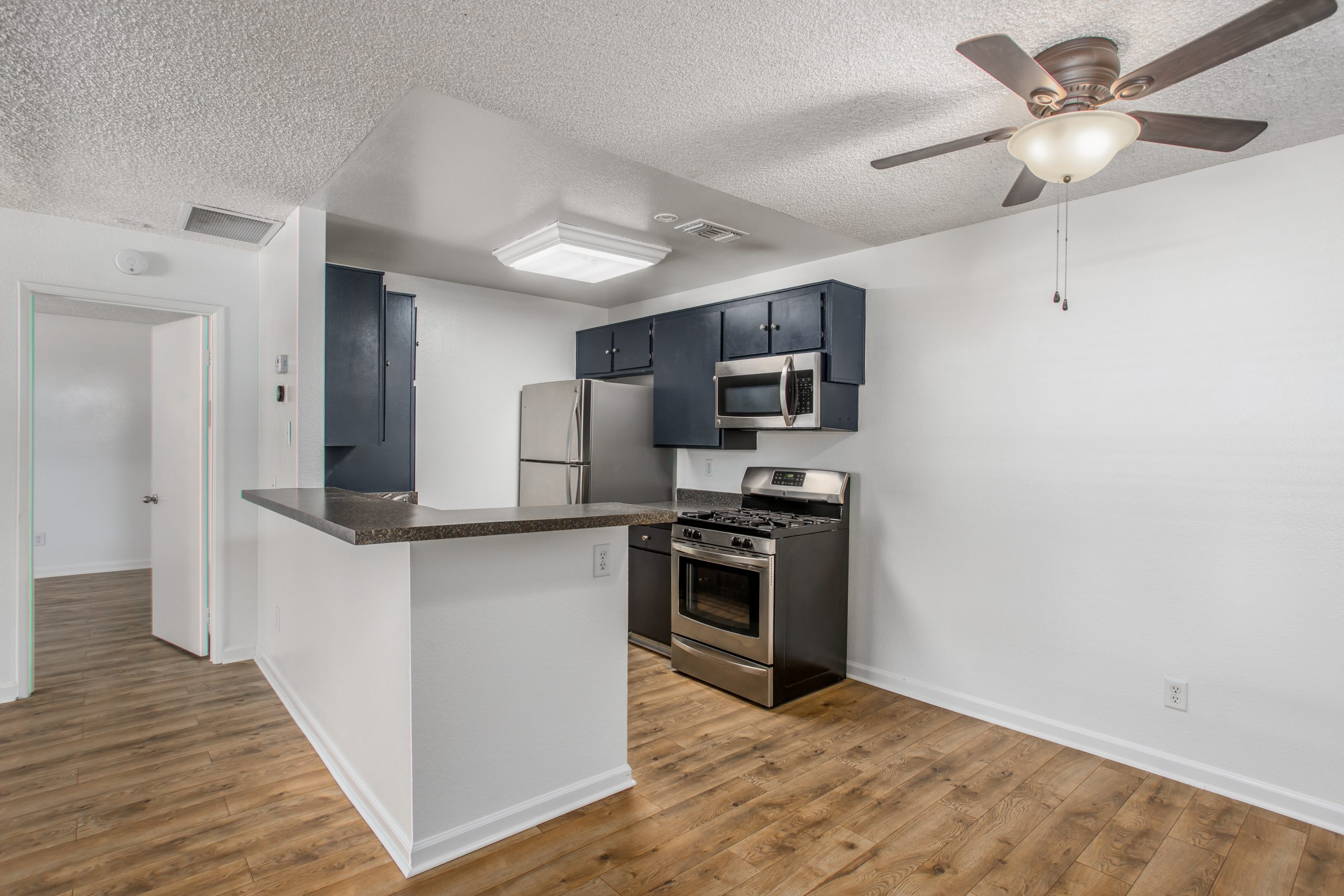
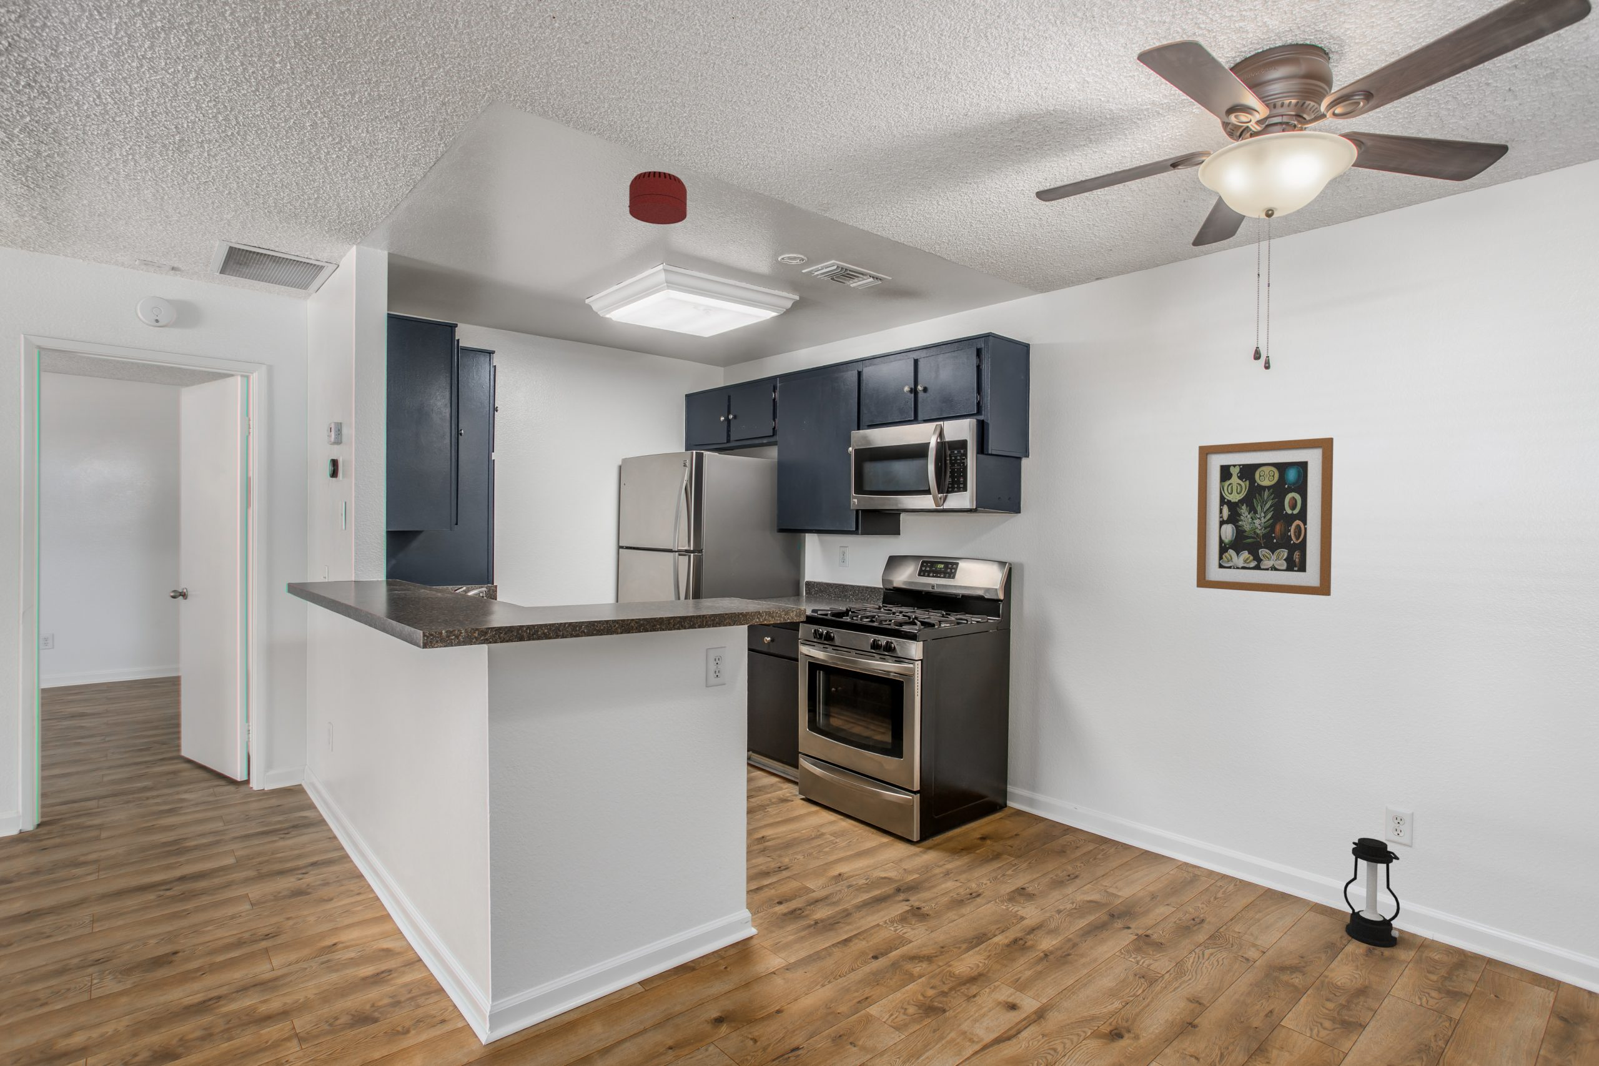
+ smoke detector [628,170,688,225]
+ wall art [1196,437,1334,596]
+ lantern [1343,836,1400,948]
